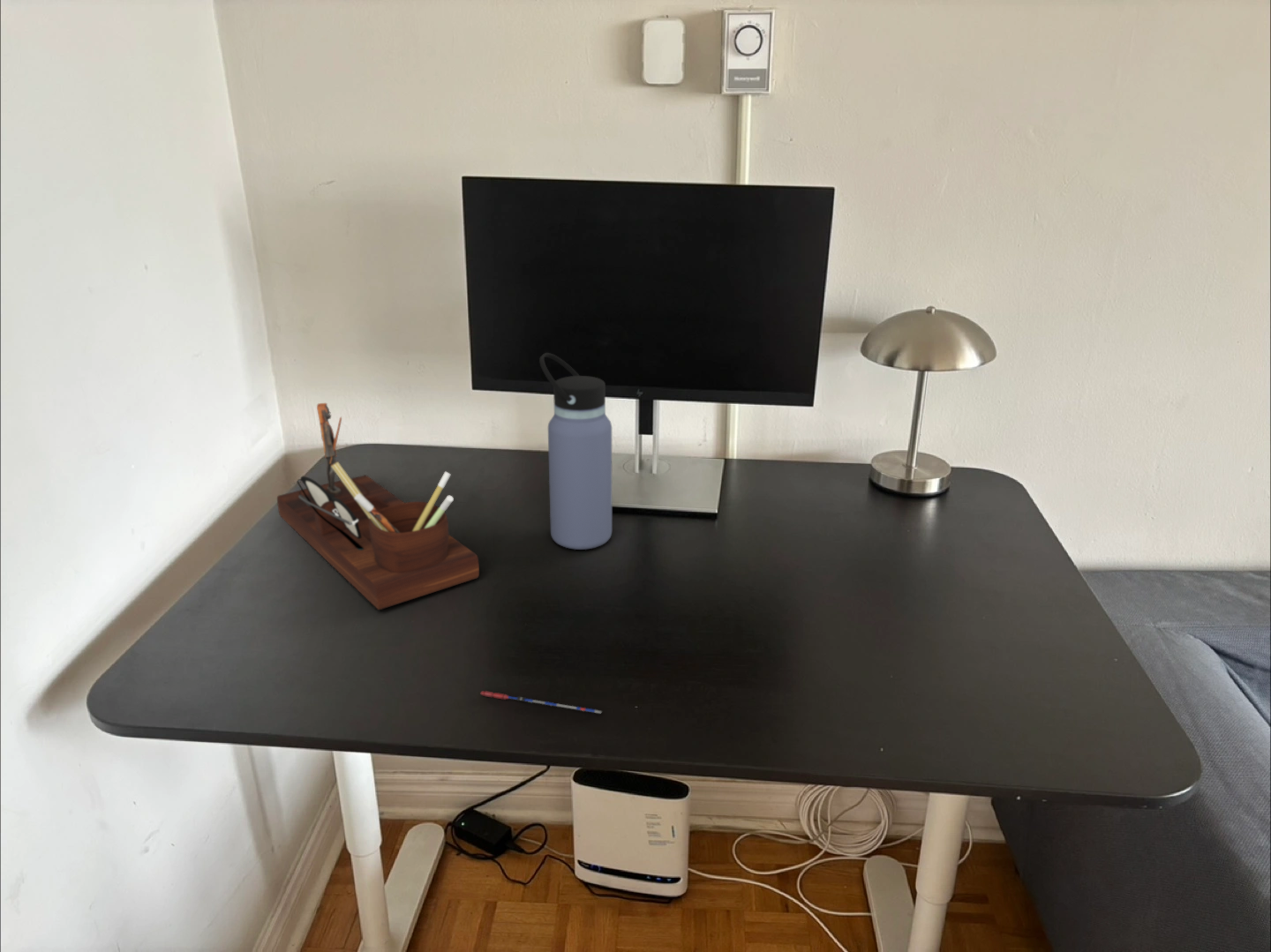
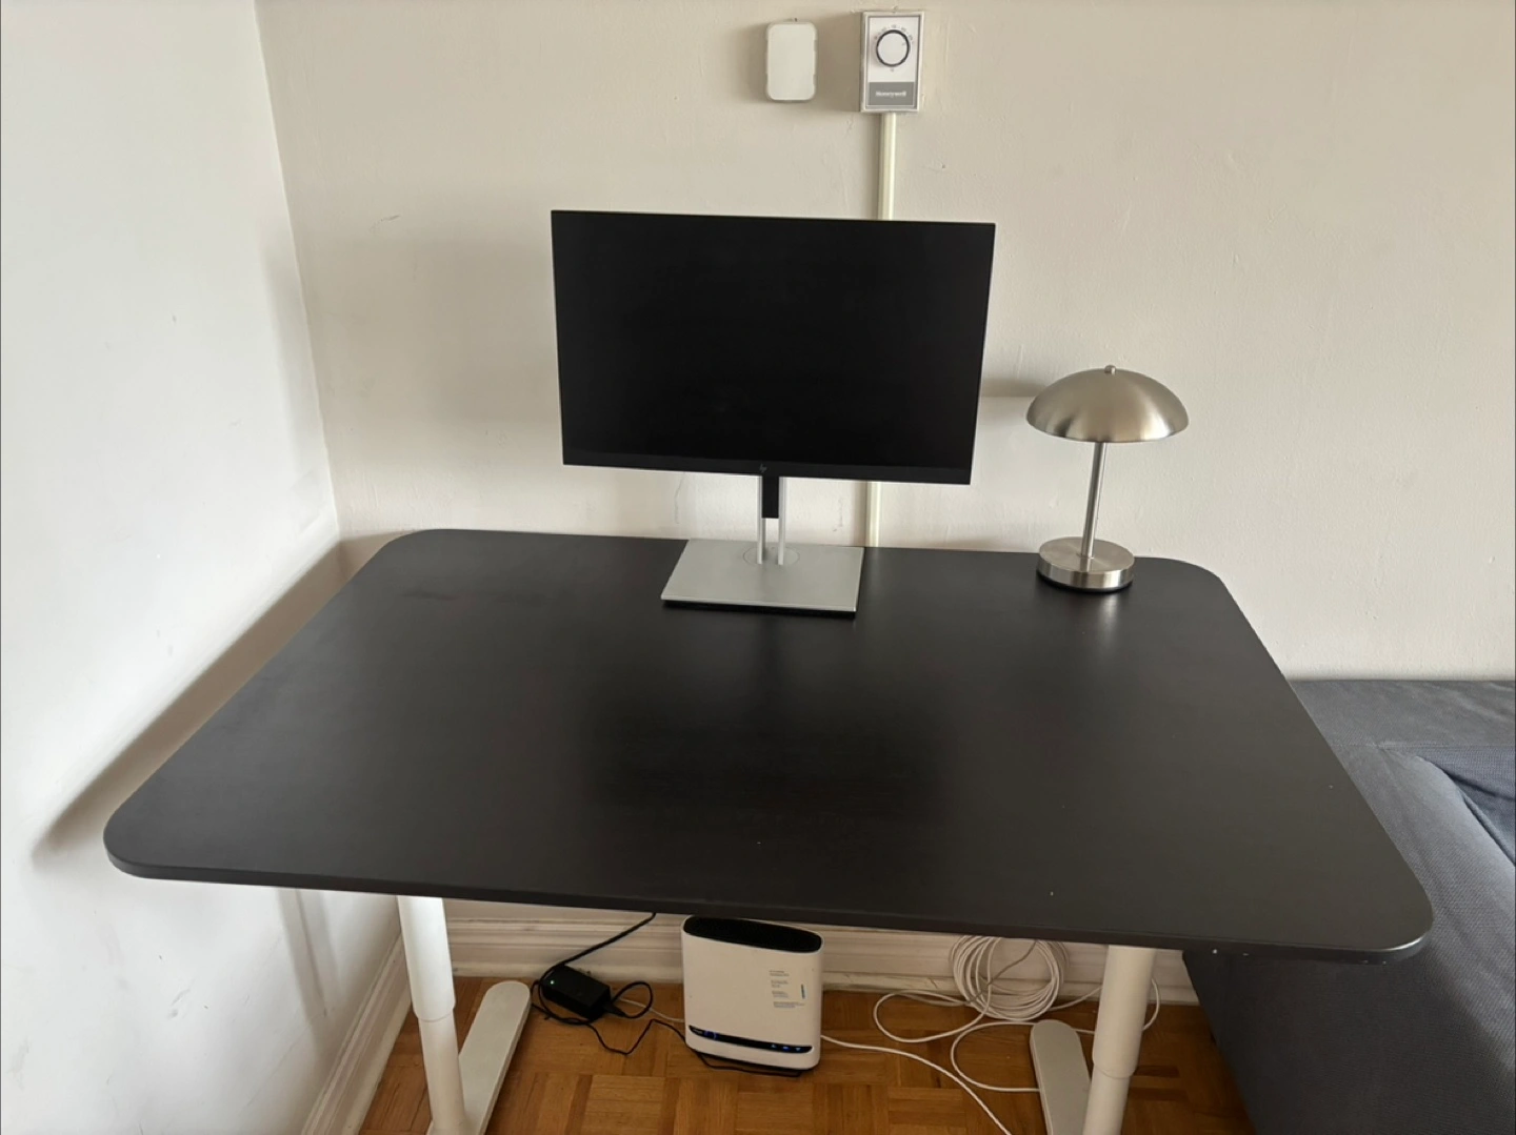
- pen [480,690,603,715]
- desk organizer [276,402,480,611]
- water bottle [538,352,613,551]
